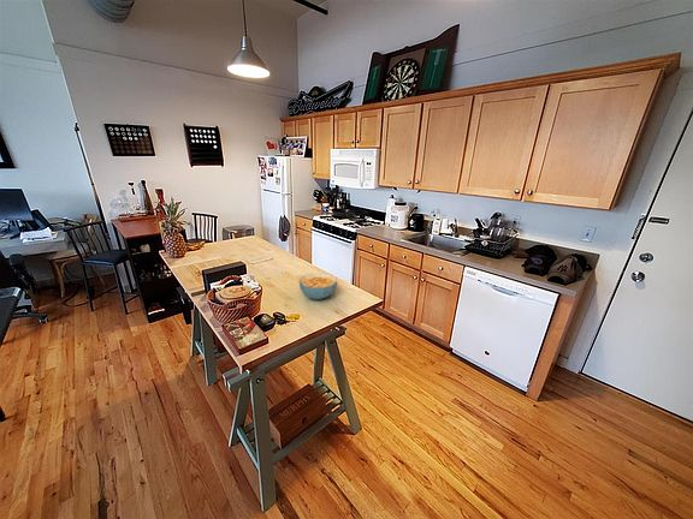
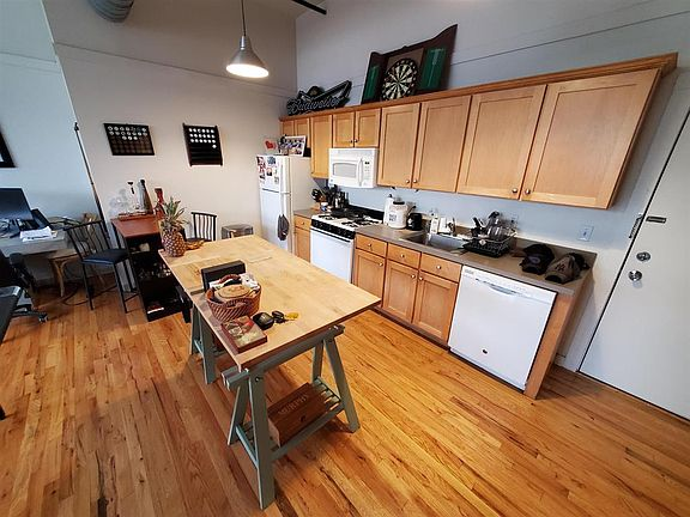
- cereal bowl [298,272,338,300]
